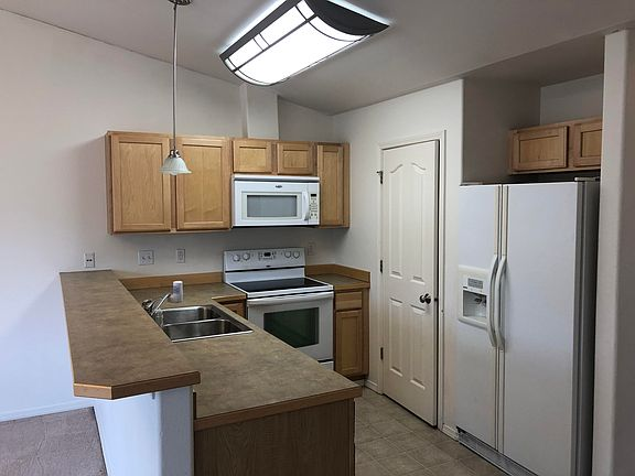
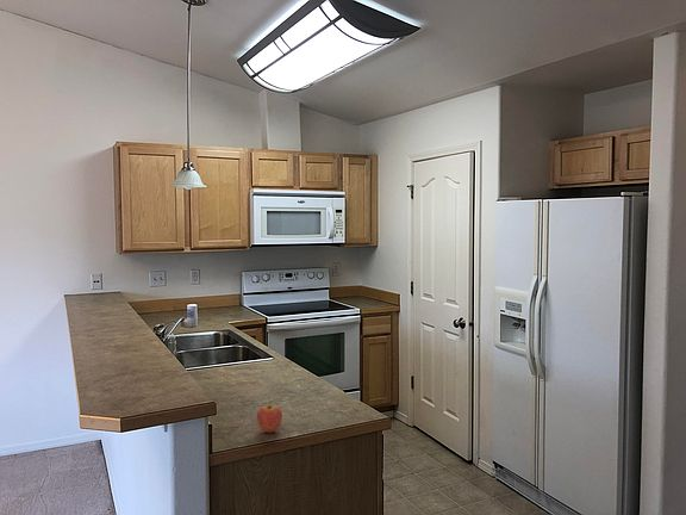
+ fruit [256,402,283,434]
